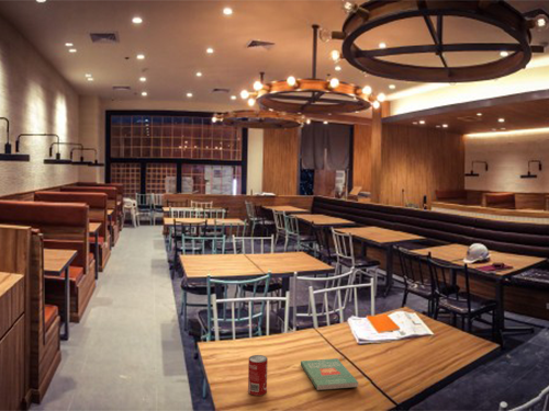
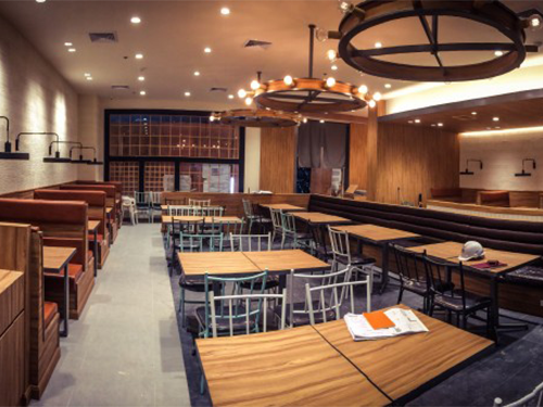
- beverage can [247,354,269,397]
- book [300,357,359,391]
